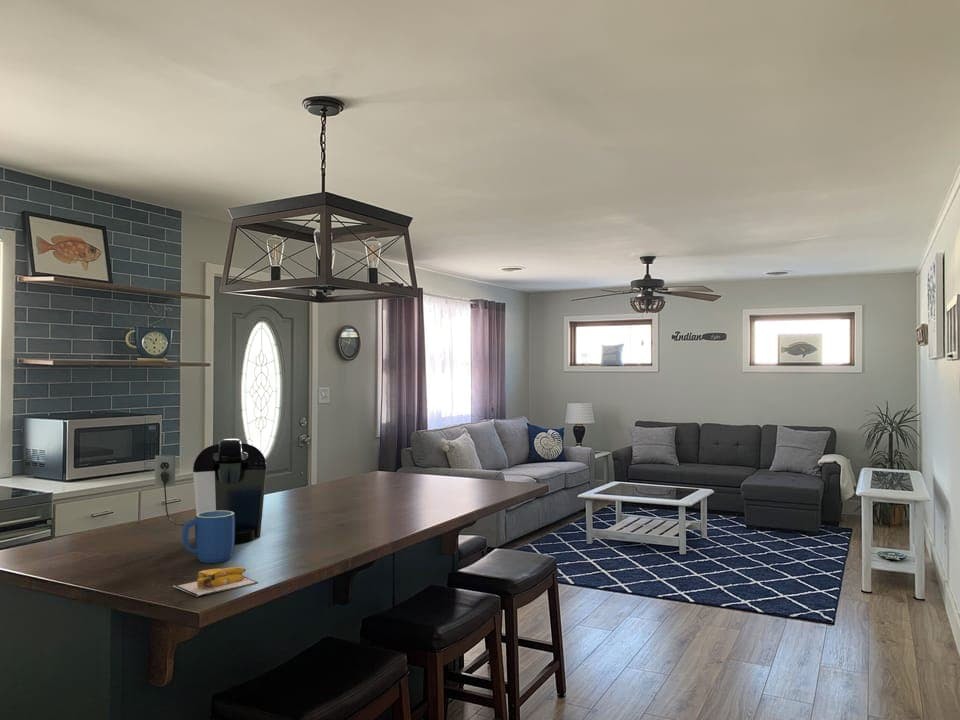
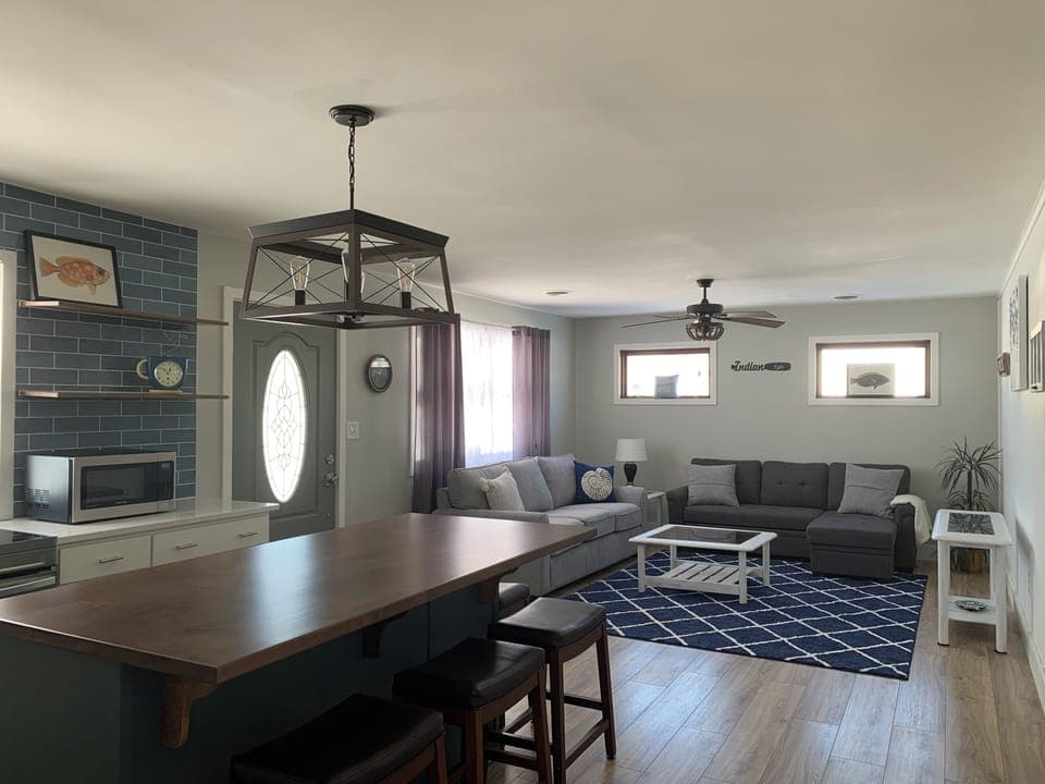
- coffee maker [154,438,268,545]
- banana [173,566,259,597]
- mug [181,510,235,564]
